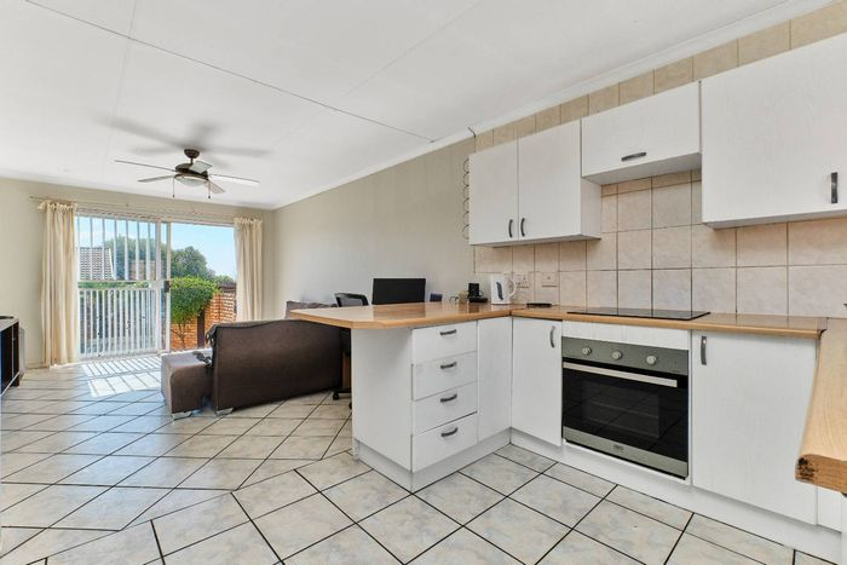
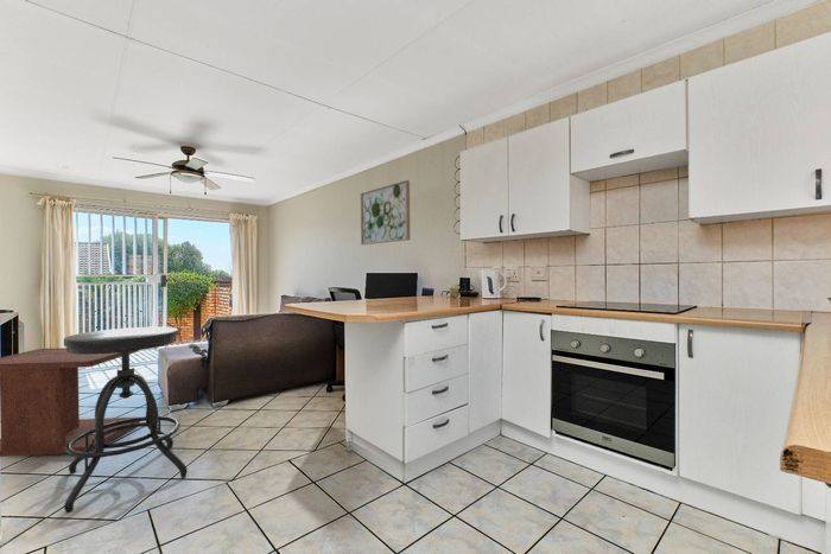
+ stool [63,325,189,514]
+ wall art [360,179,411,246]
+ side table [0,346,141,458]
